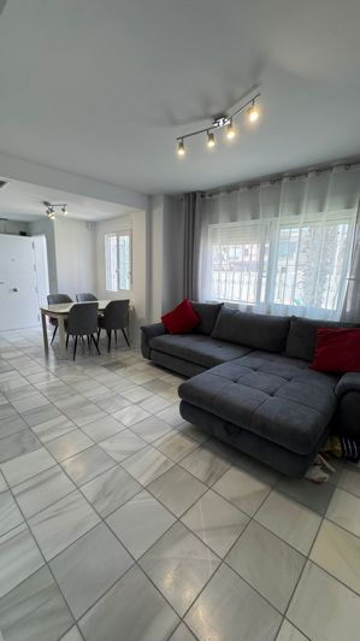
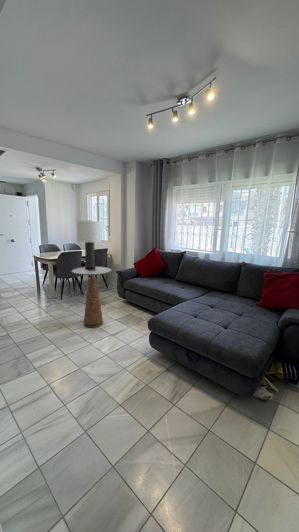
+ lamp [76,219,102,269]
+ side table [70,265,113,328]
